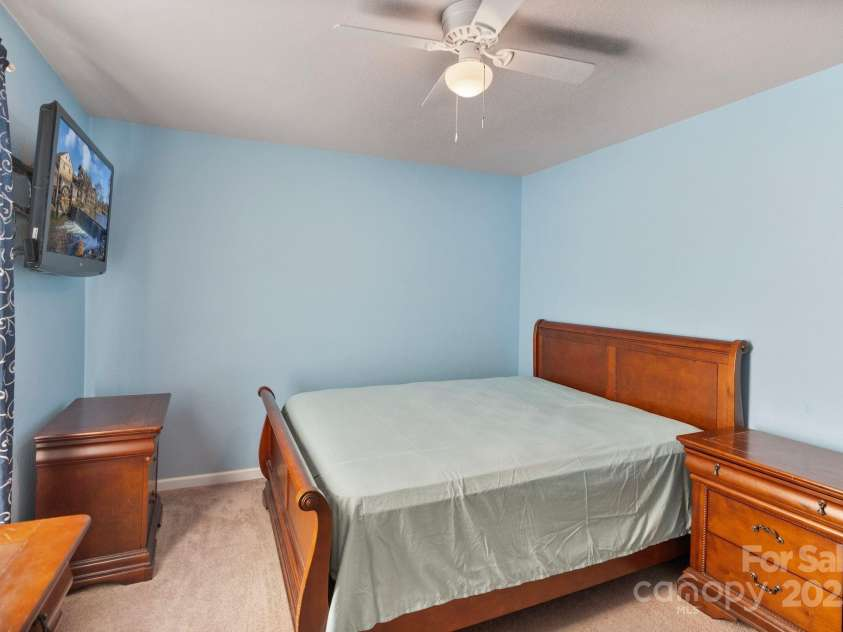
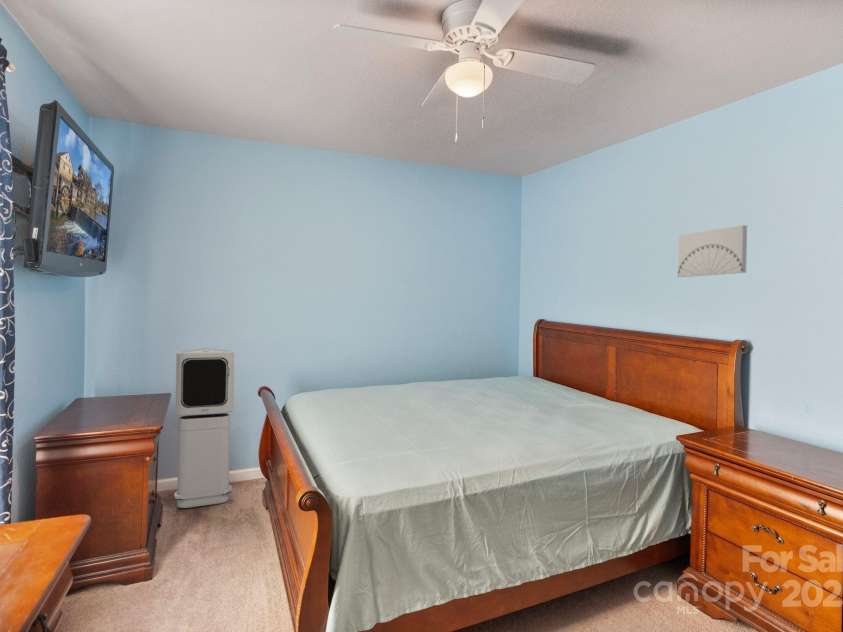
+ wall art [677,224,748,278]
+ air purifier [173,347,235,509]
